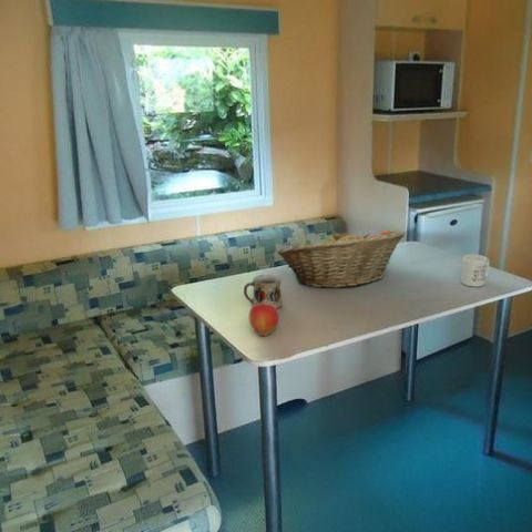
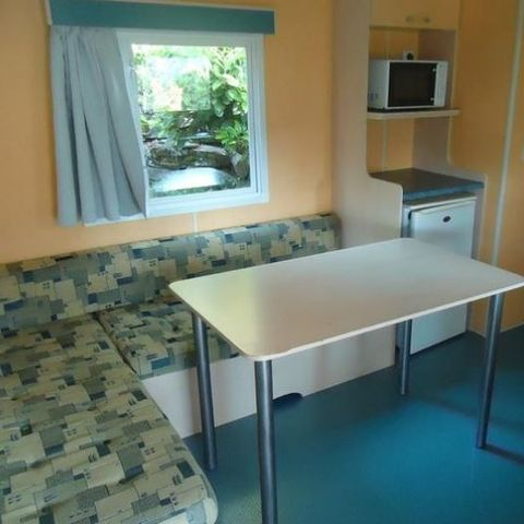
- mug [243,274,283,310]
- fruit basket [276,229,406,289]
- apple [248,304,280,337]
- mug [460,254,491,288]
